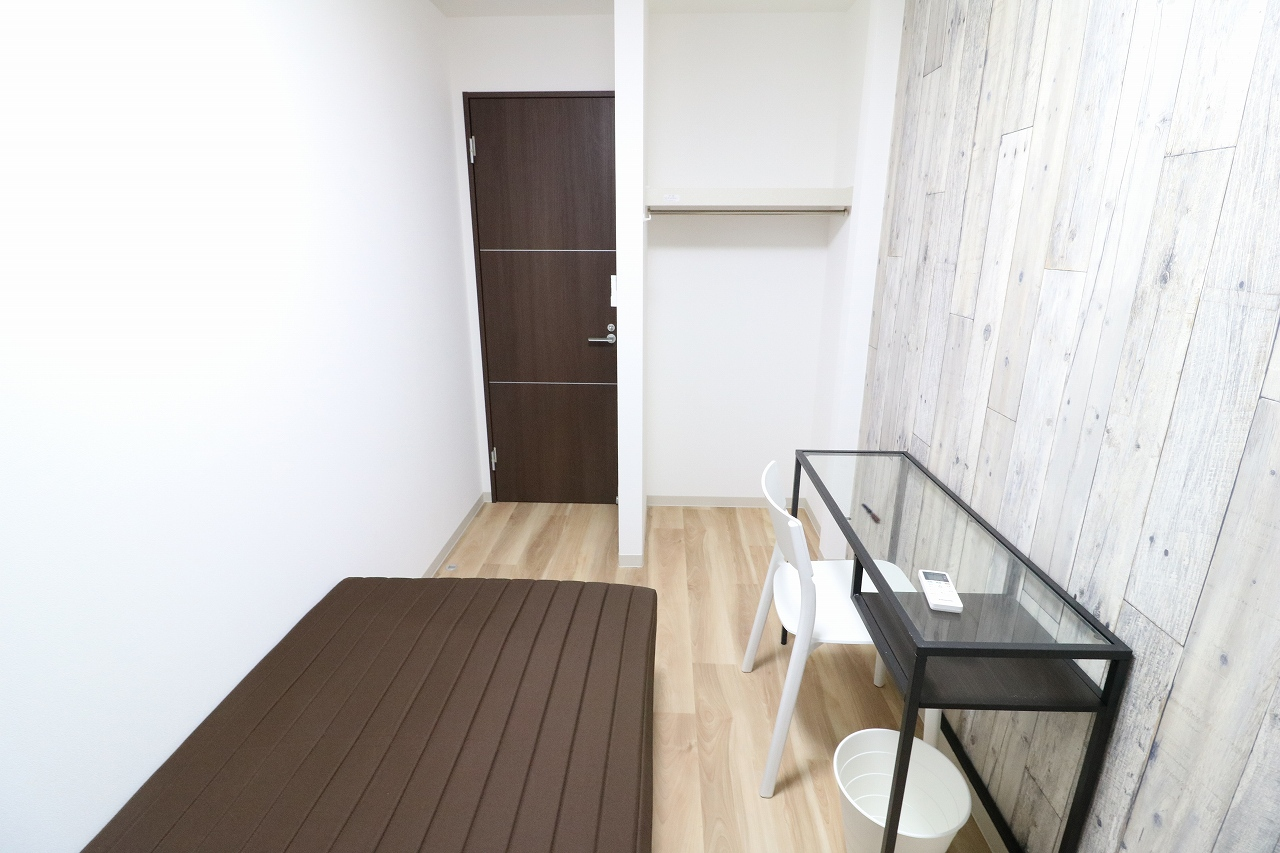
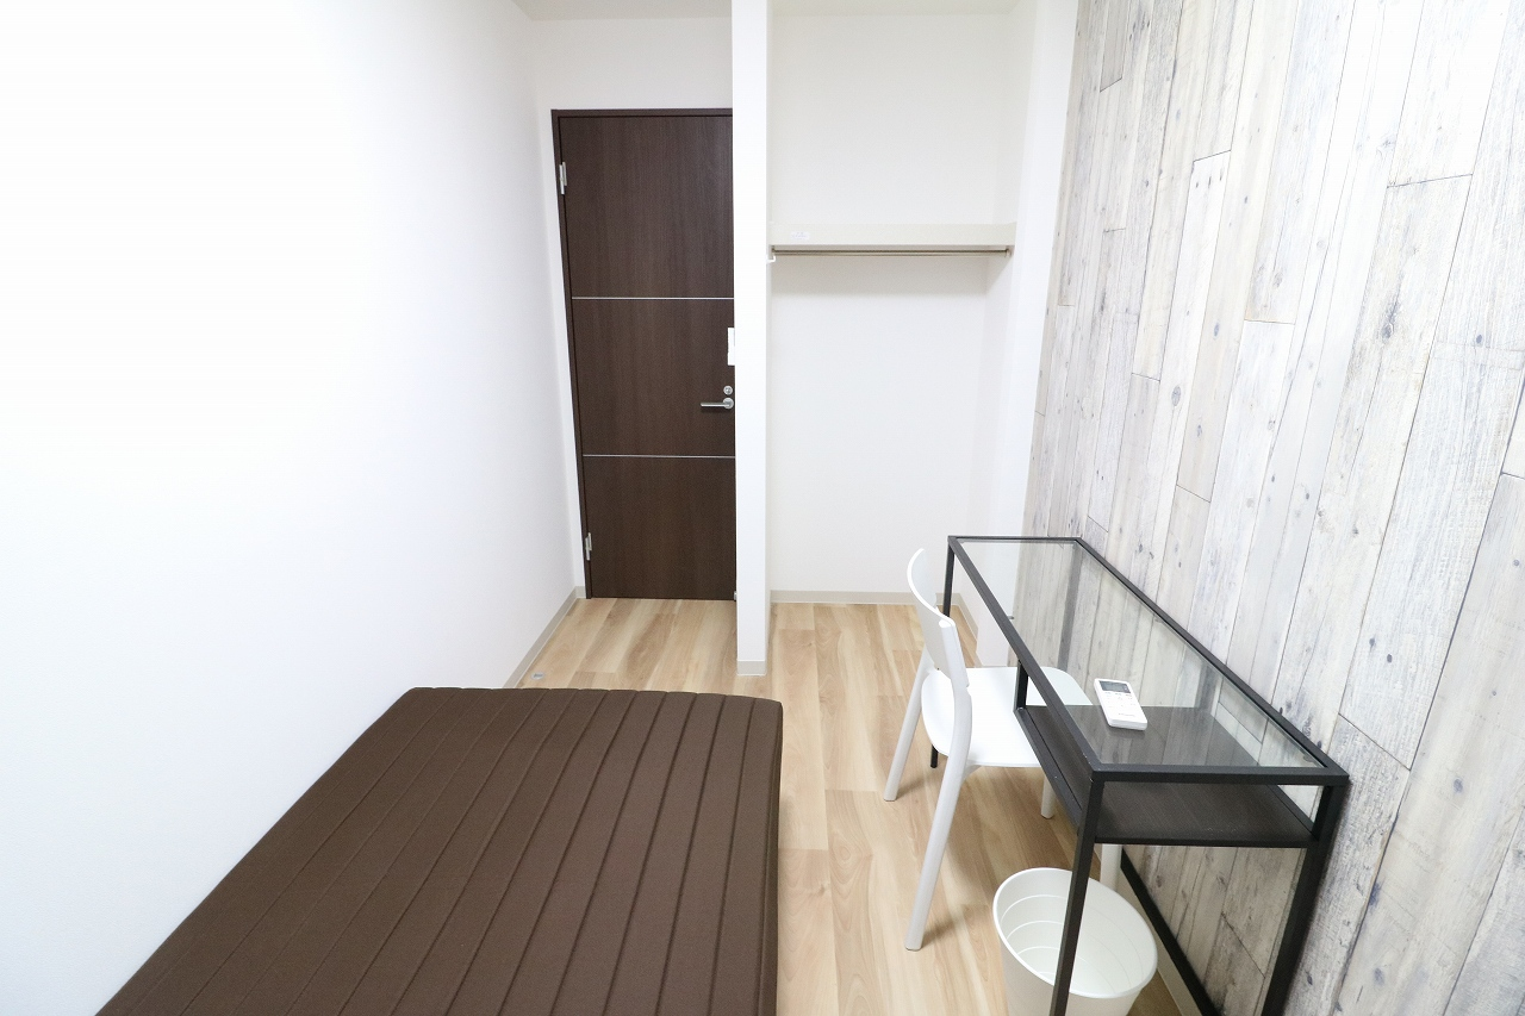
- pen [860,502,881,523]
